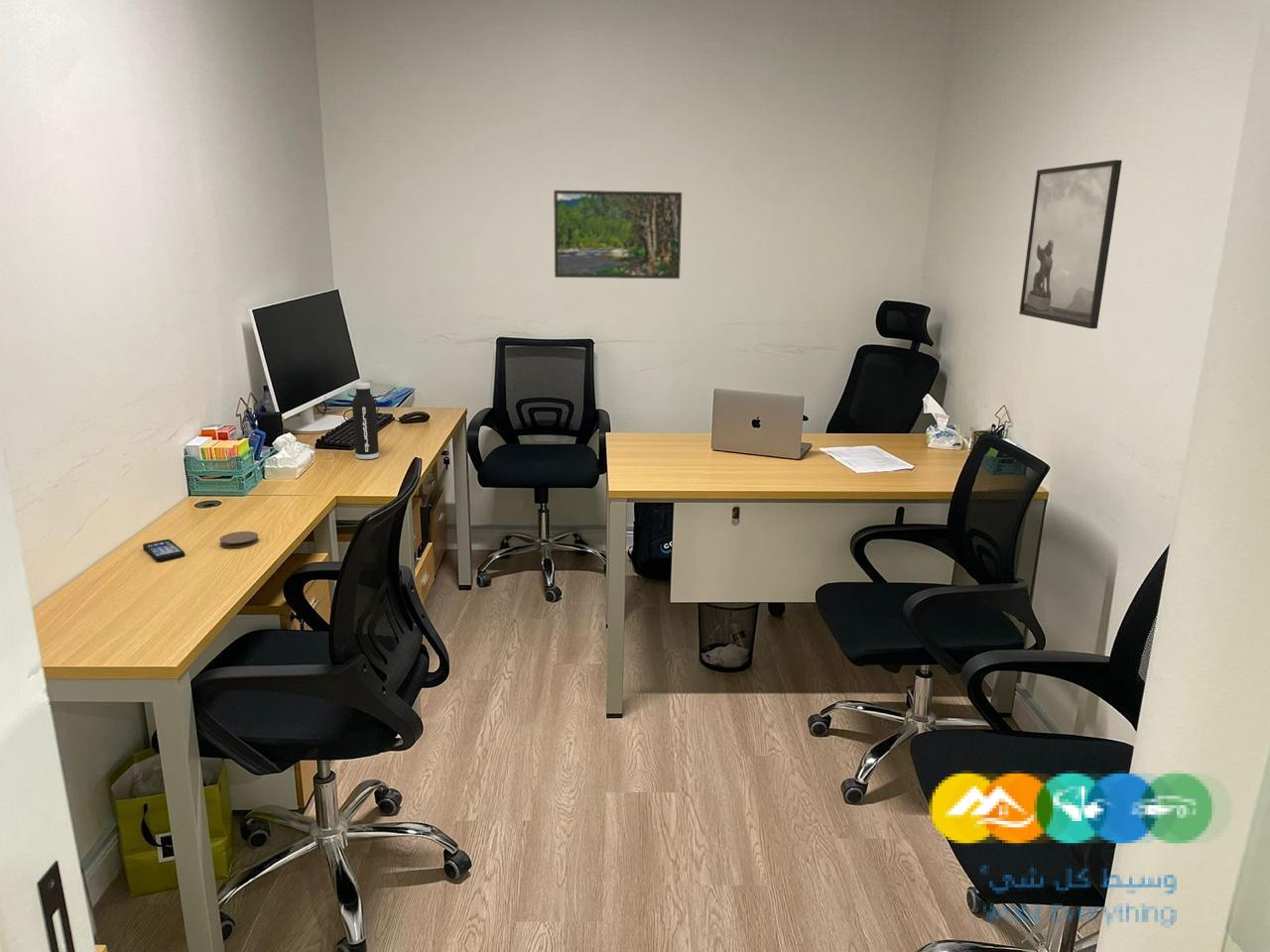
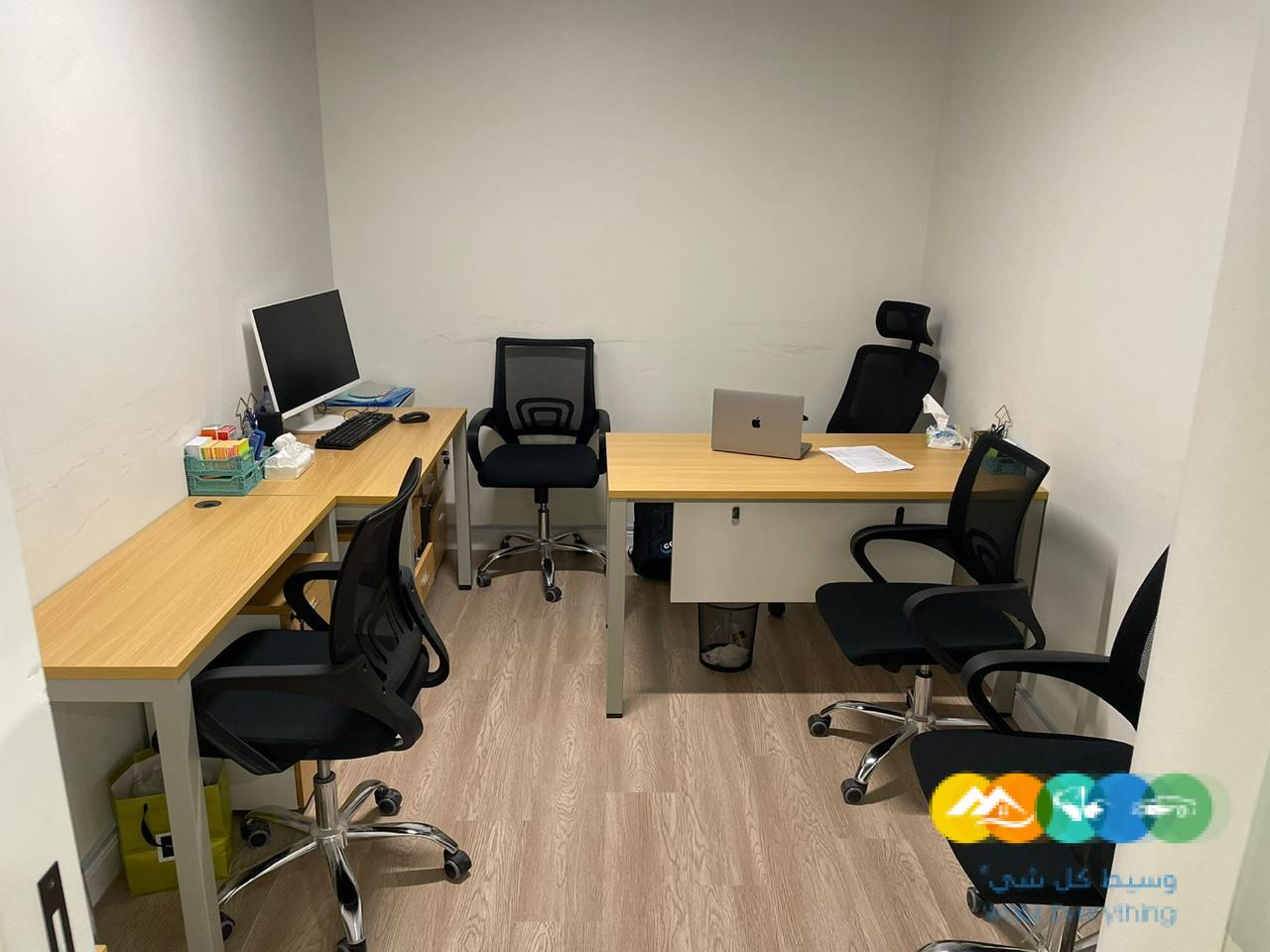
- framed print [1018,159,1123,330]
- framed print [553,189,683,280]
- coaster [218,531,260,548]
- water bottle [351,382,380,460]
- smartphone [142,538,186,562]
